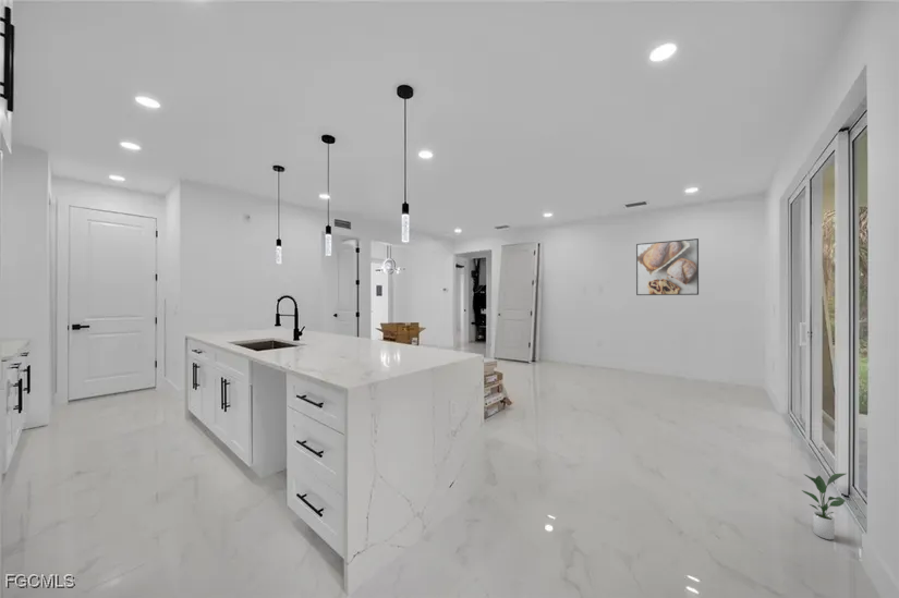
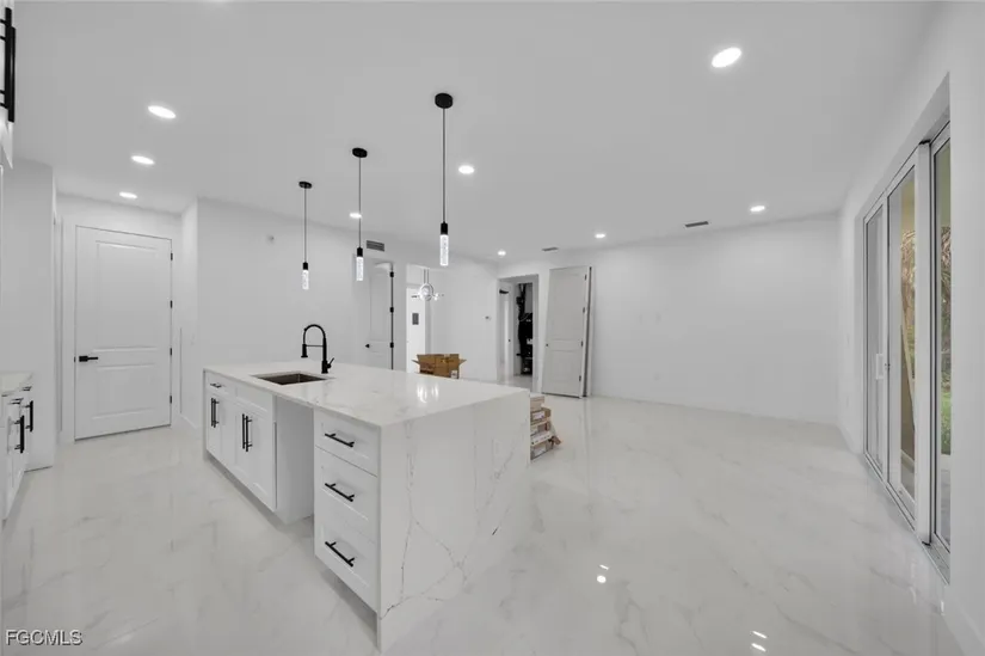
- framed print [635,237,700,296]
- potted plant [801,473,847,540]
